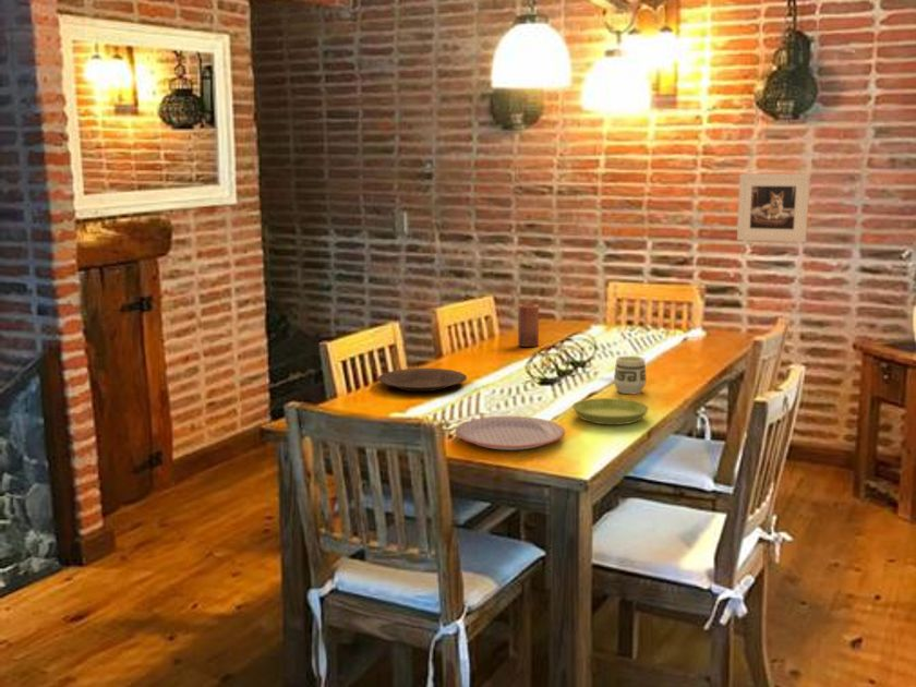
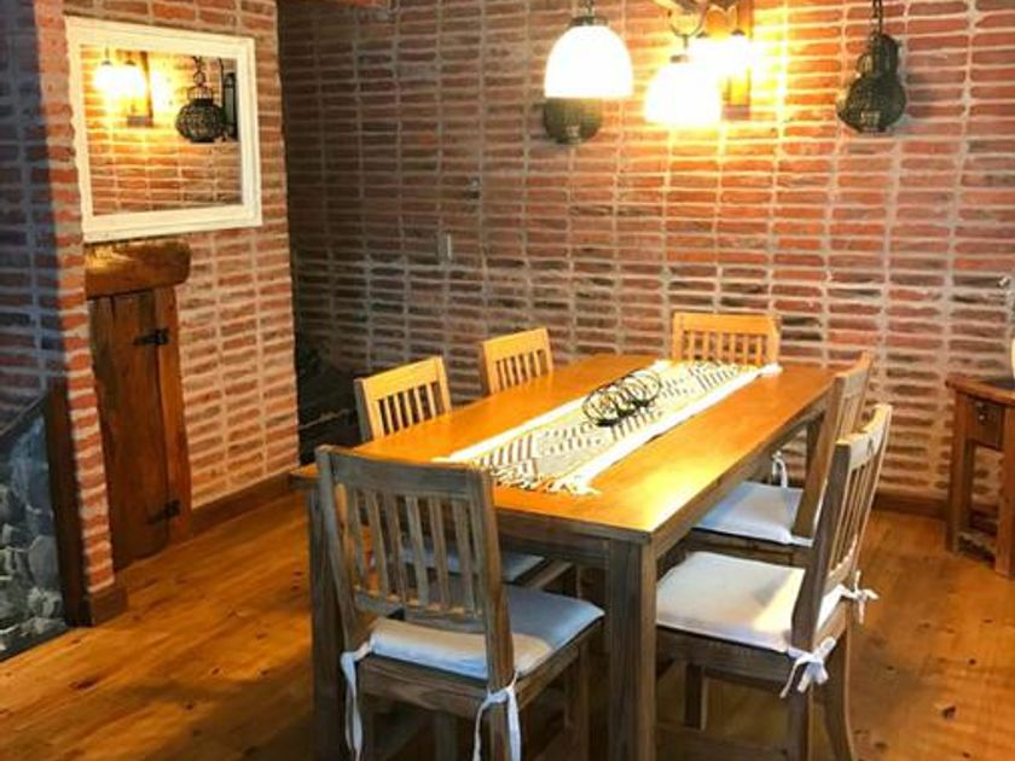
- plate [377,367,468,393]
- candle [517,303,540,348]
- plate [454,415,566,451]
- saucer [571,397,650,425]
- cup [613,354,648,395]
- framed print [736,172,811,243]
